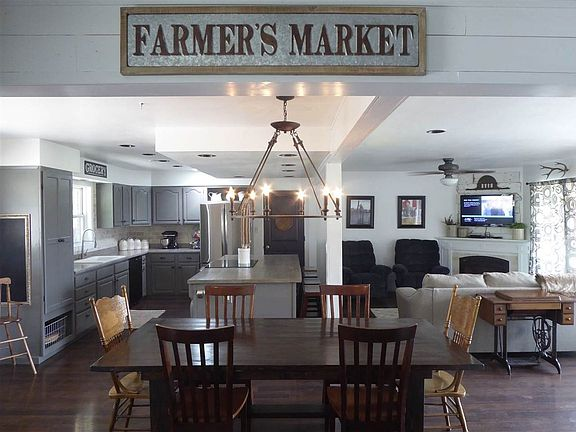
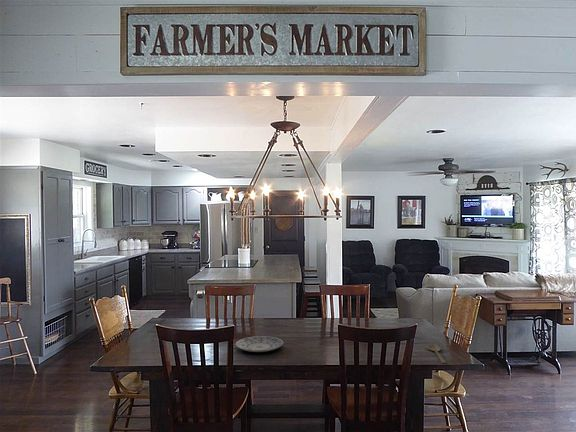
+ wooden spoon [426,343,447,364]
+ plate [235,335,284,353]
